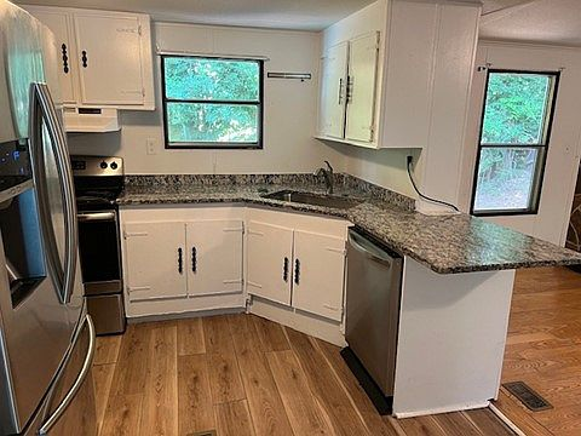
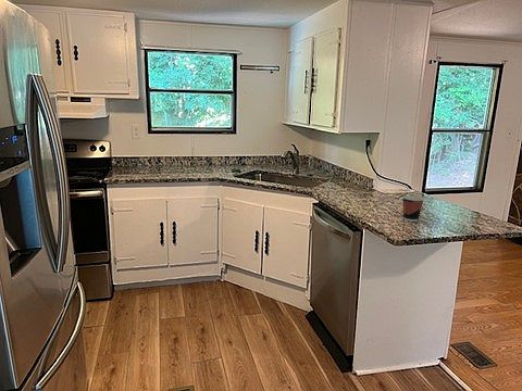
+ cup [401,194,425,223]
